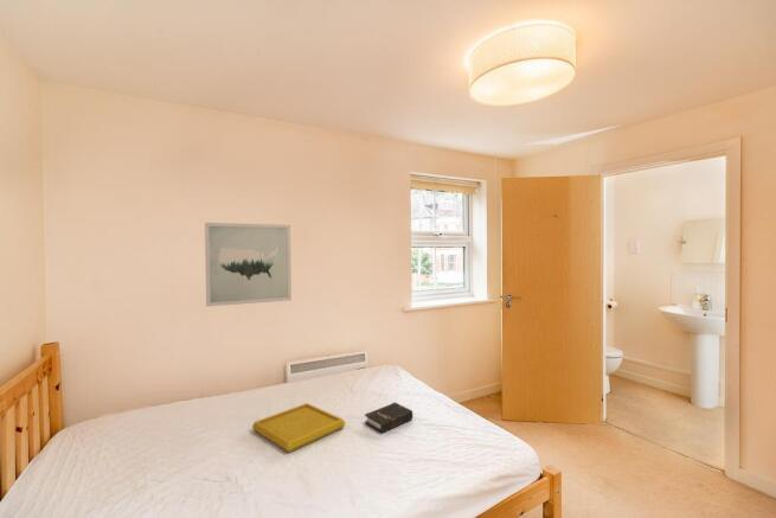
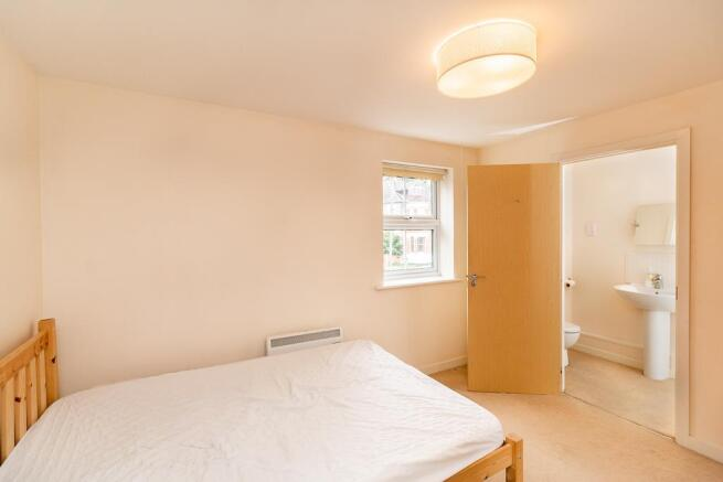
- wall art [204,222,293,307]
- hardback book [364,401,413,434]
- serving tray [251,402,346,453]
